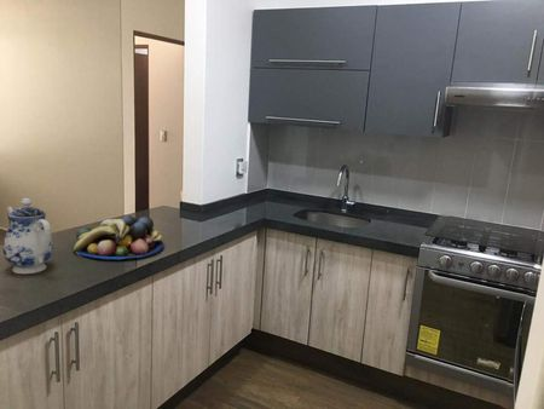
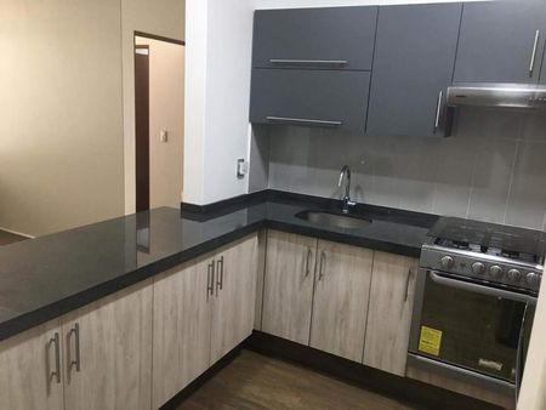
- fruit bowl [73,214,164,260]
- teapot [2,197,54,275]
